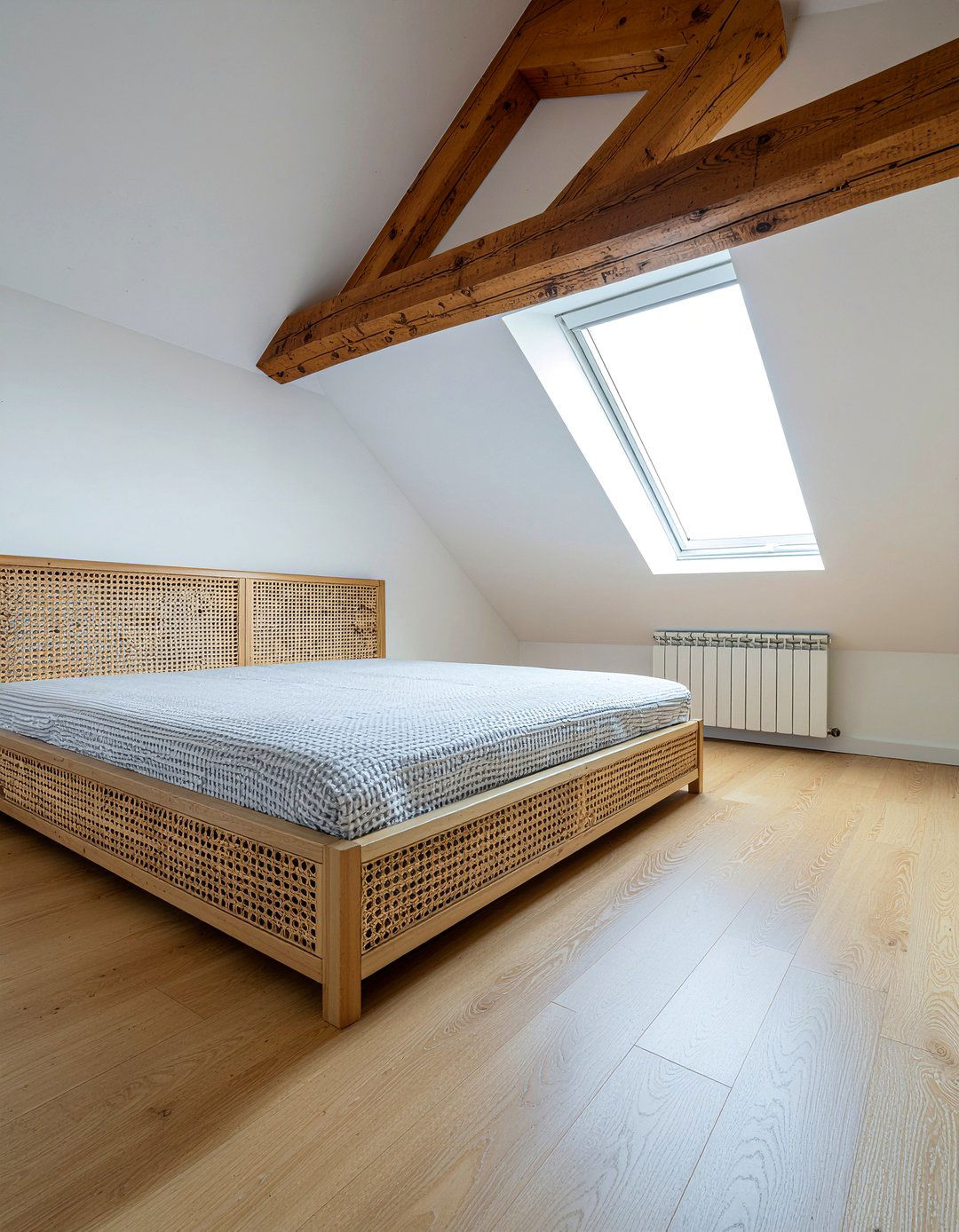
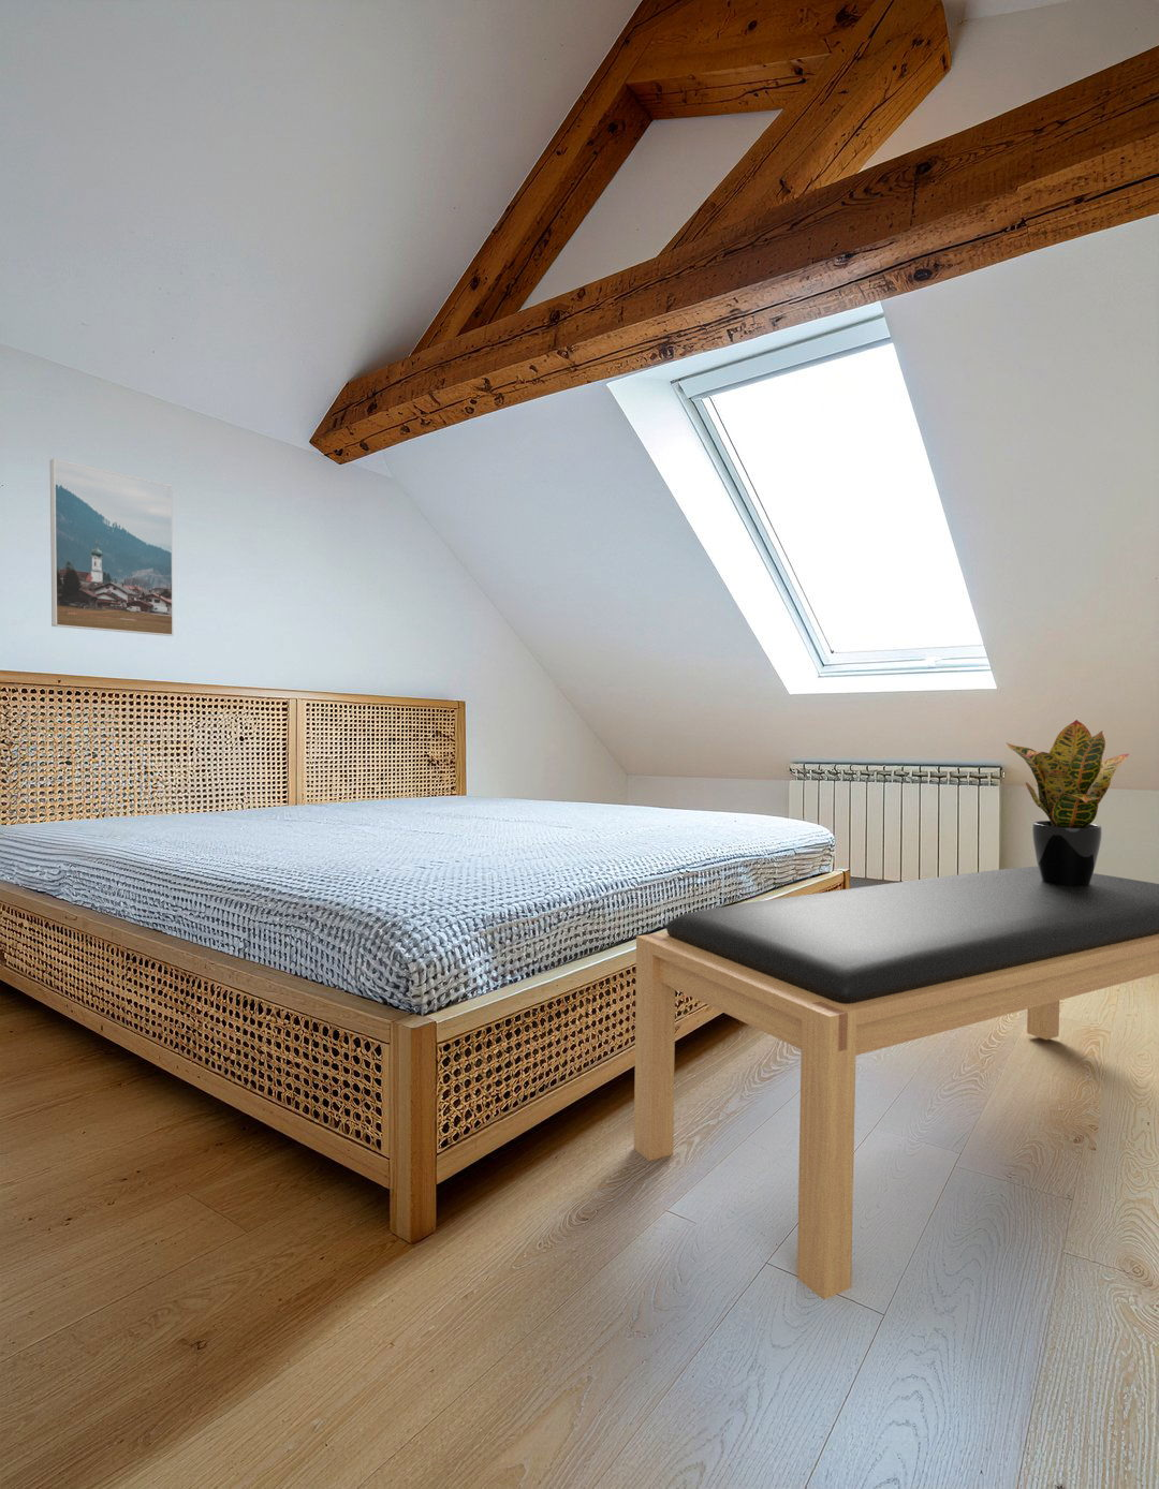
+ bench [633,865,1159,1300]
+ potted plant [1006,719,1130,886]
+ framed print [50,458,174,637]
